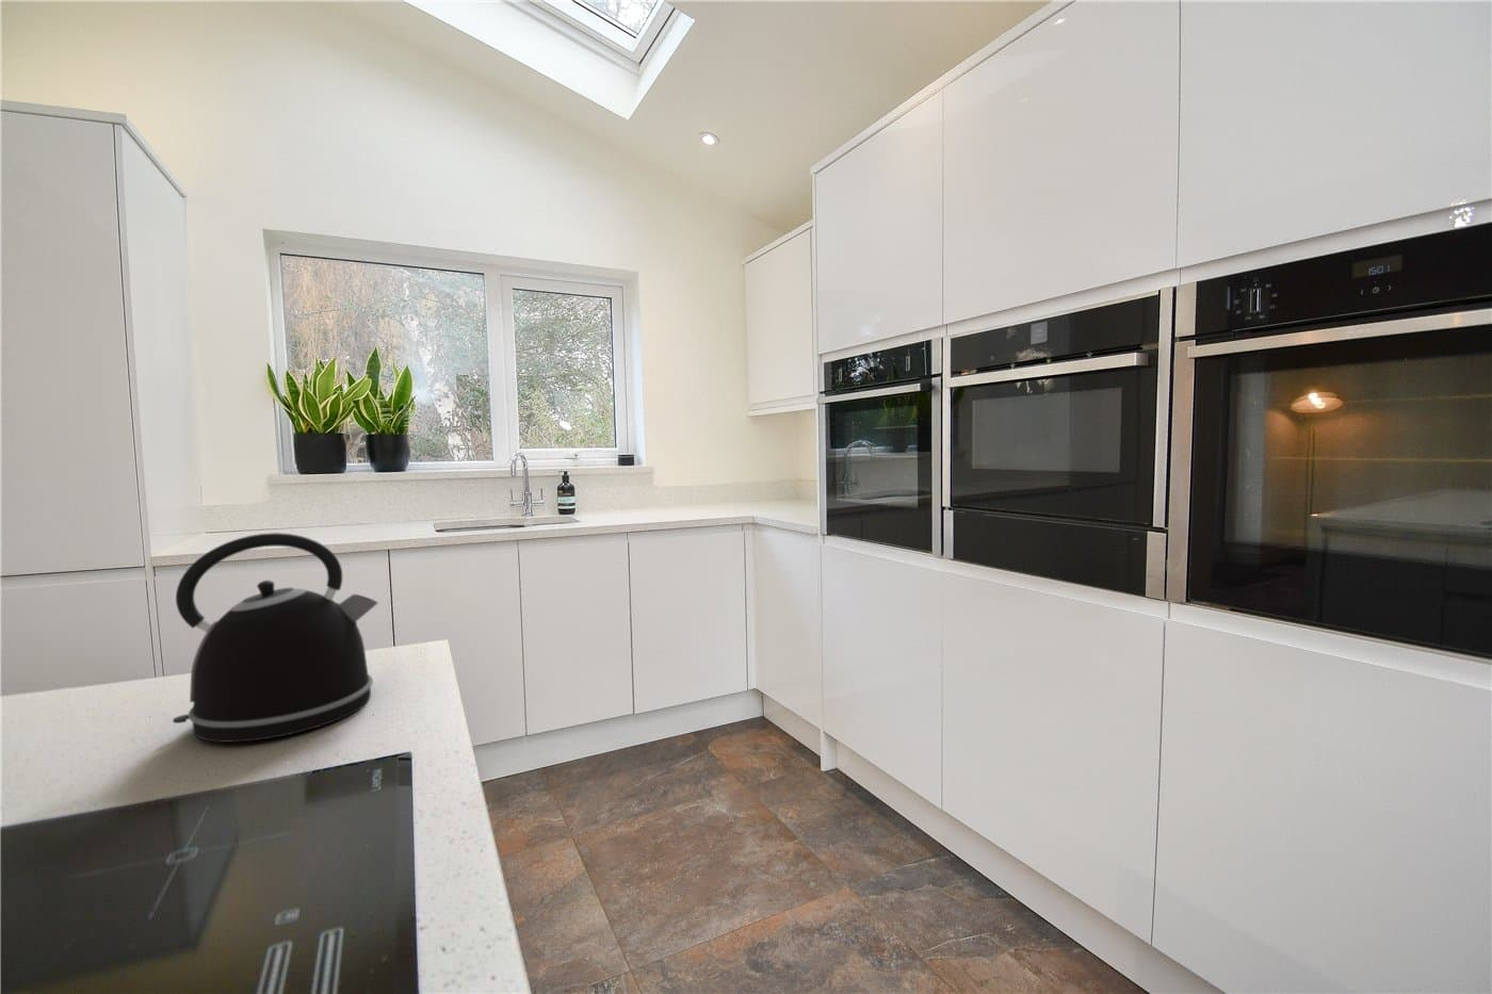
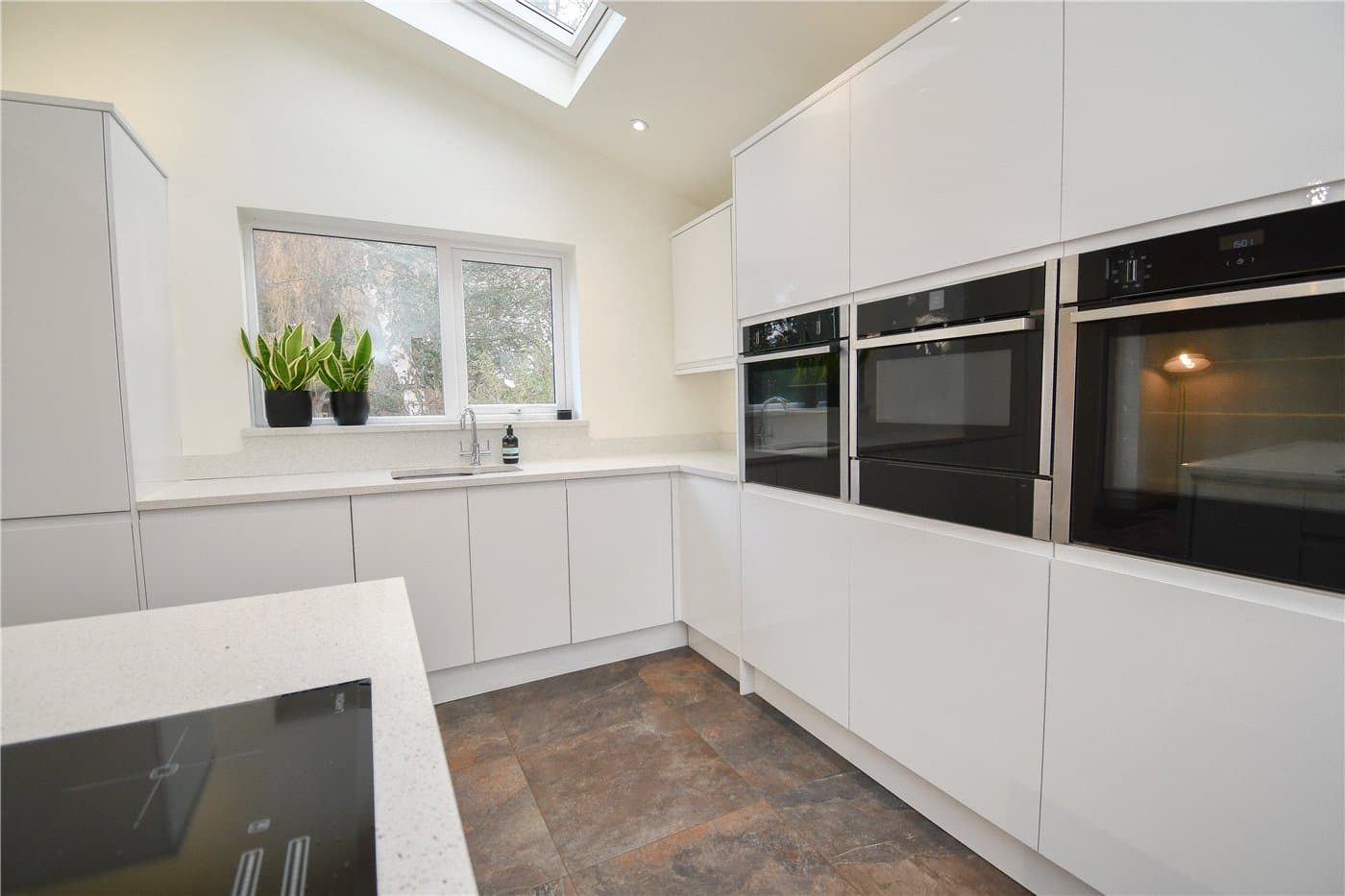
- kettle [172,531,379,743]
